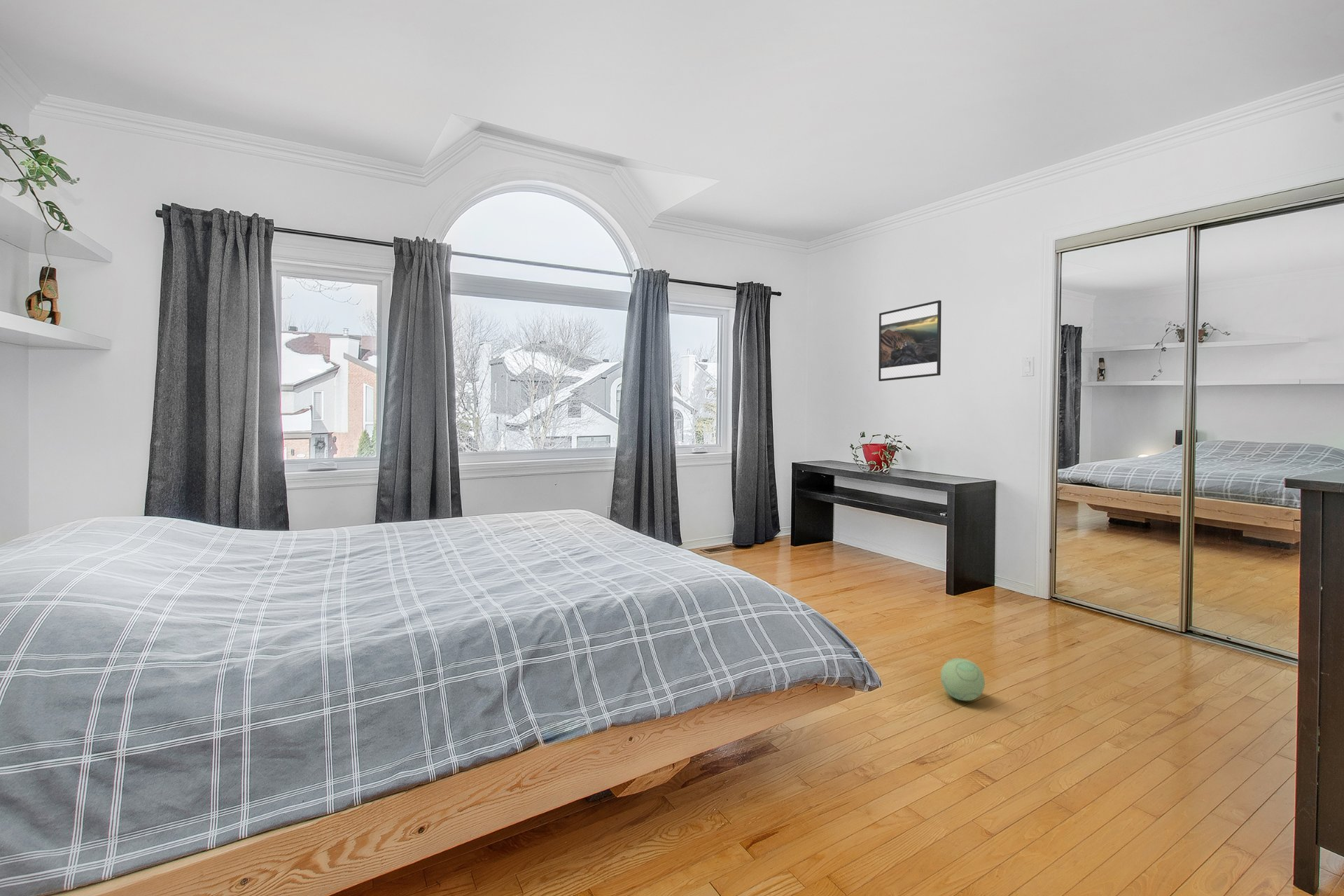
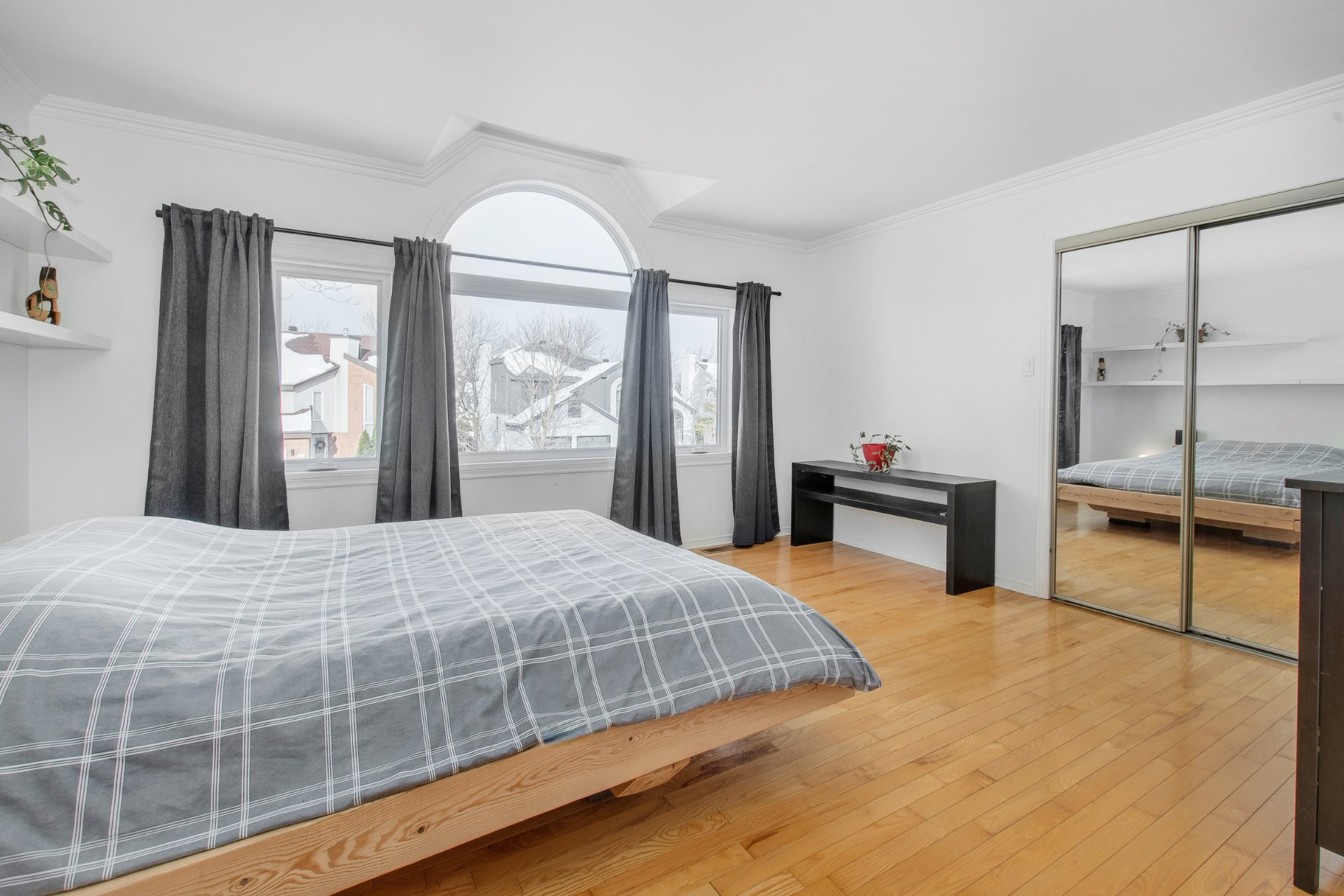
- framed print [878,300,942,382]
- plush toy [940,657,986,701]
